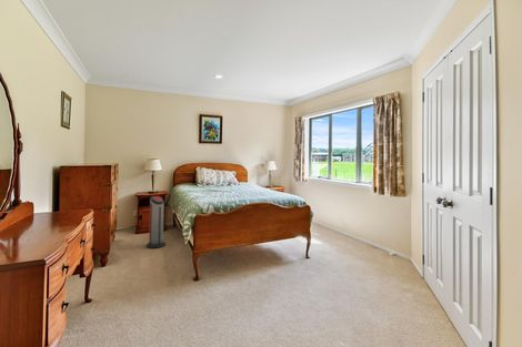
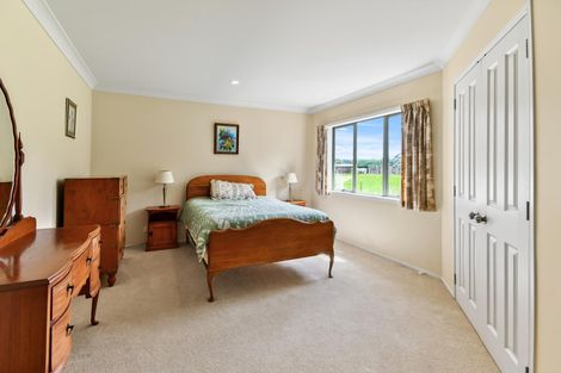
- air purifier [145,195,167,249]
